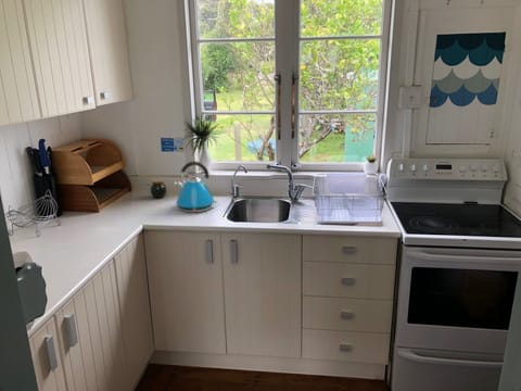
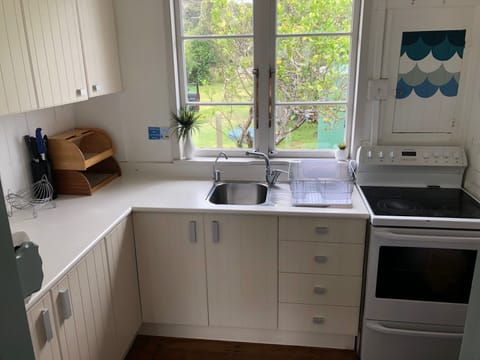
- kettle [174,161,218,213]
- jar [149,178,168,200]
